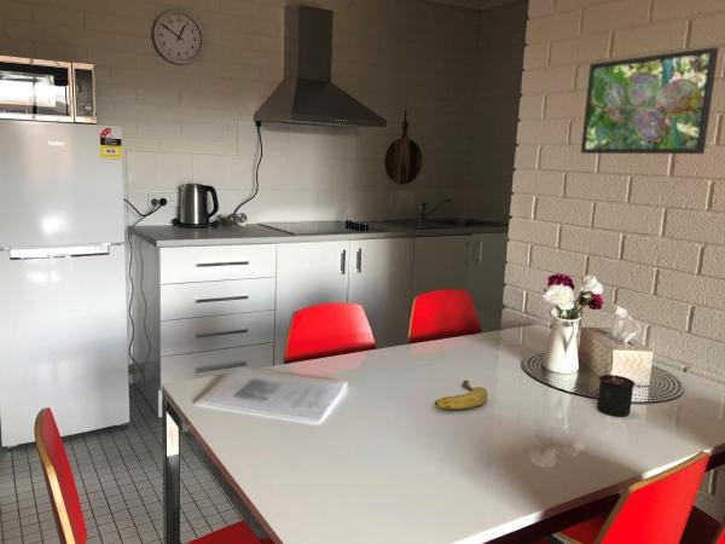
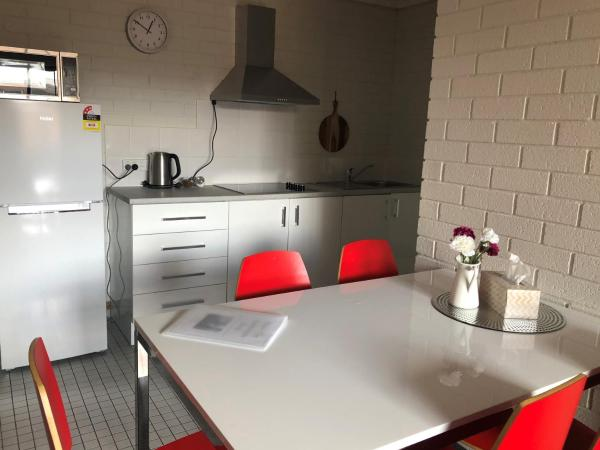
- fruit [434,378,488,411]
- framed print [580,46,720,155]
- candle [596,361,637,417]
